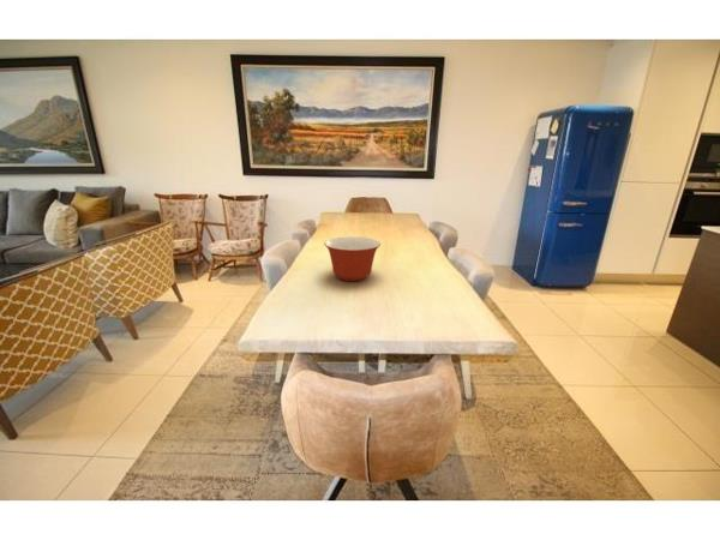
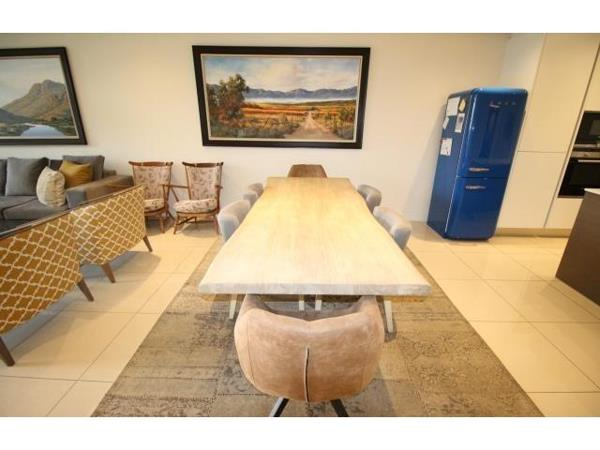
- mixing bowl [323,235,382,282]
